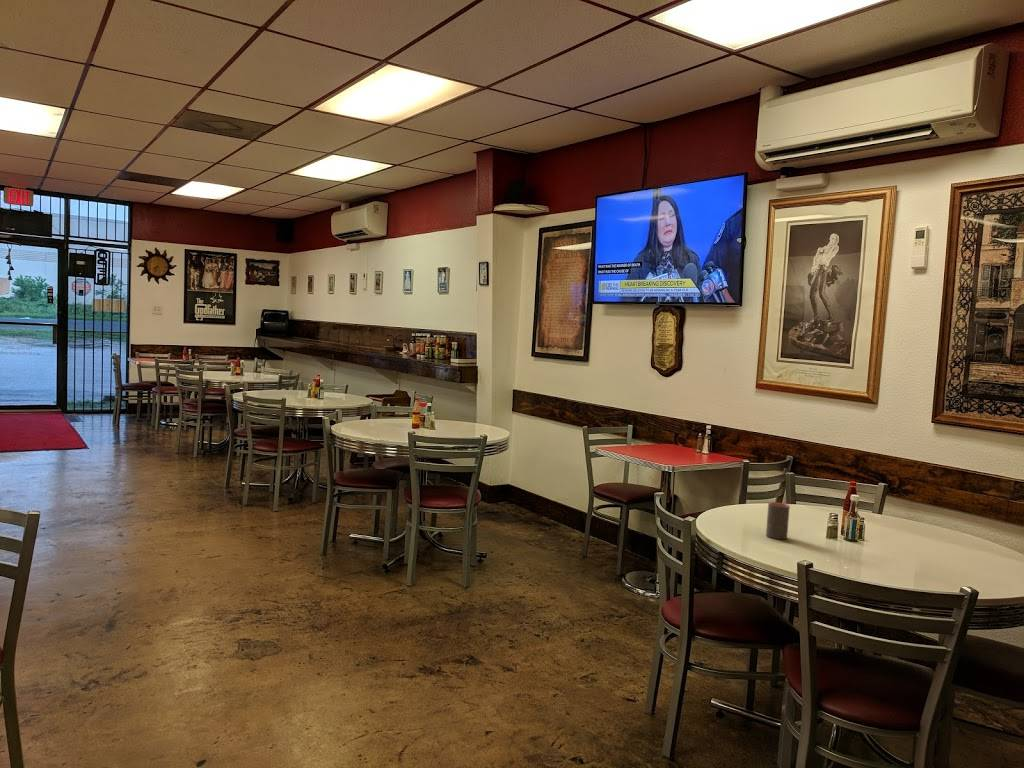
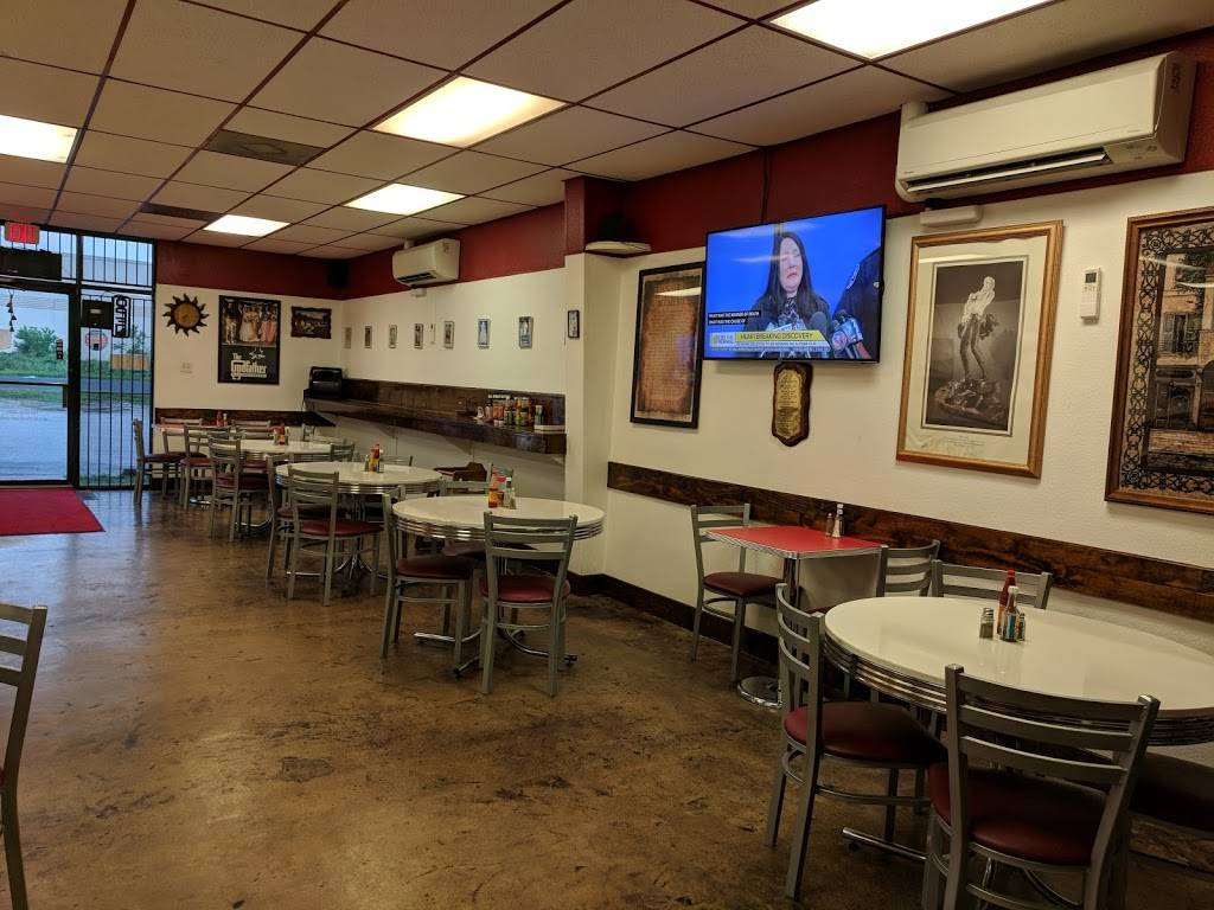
- cup [765,501,791,540]
